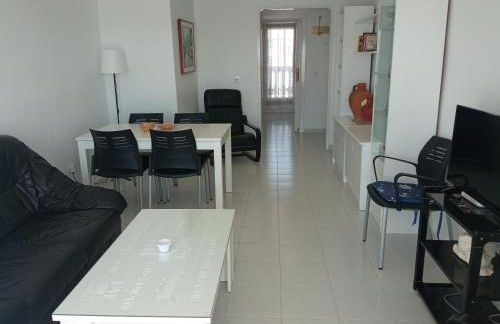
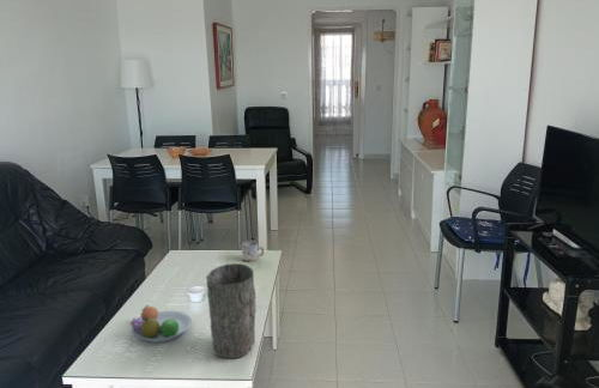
+ mug [241,240,265,262]
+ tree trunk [205,262,258,359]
+ fruit bowl [129,304,193,344]
